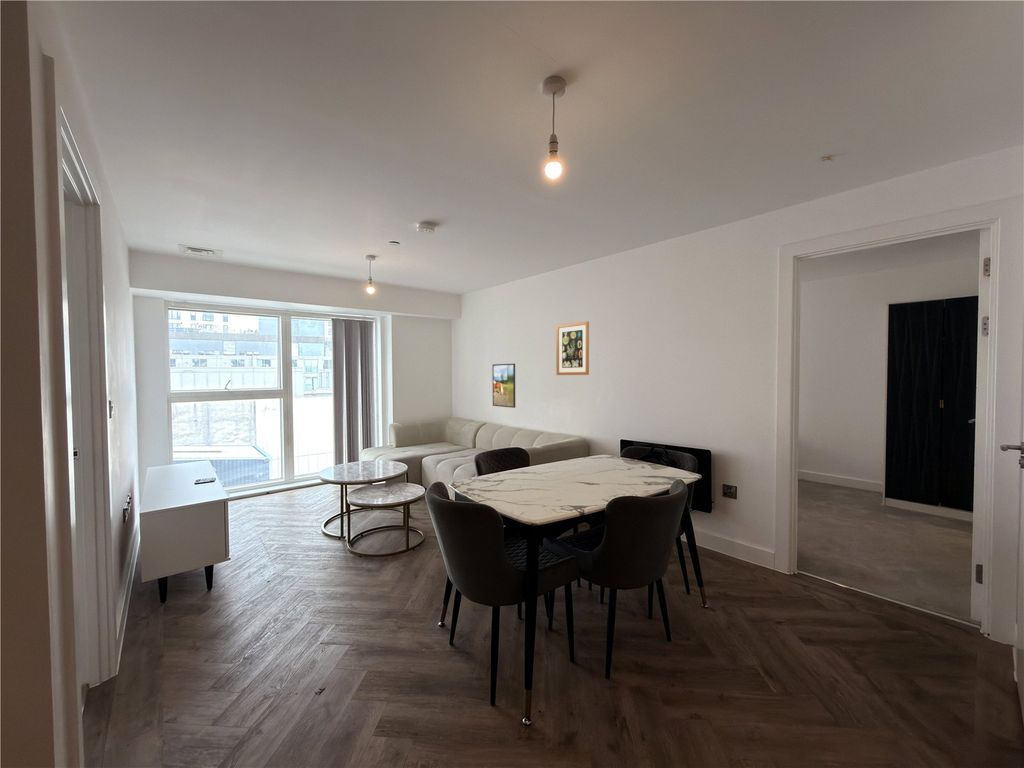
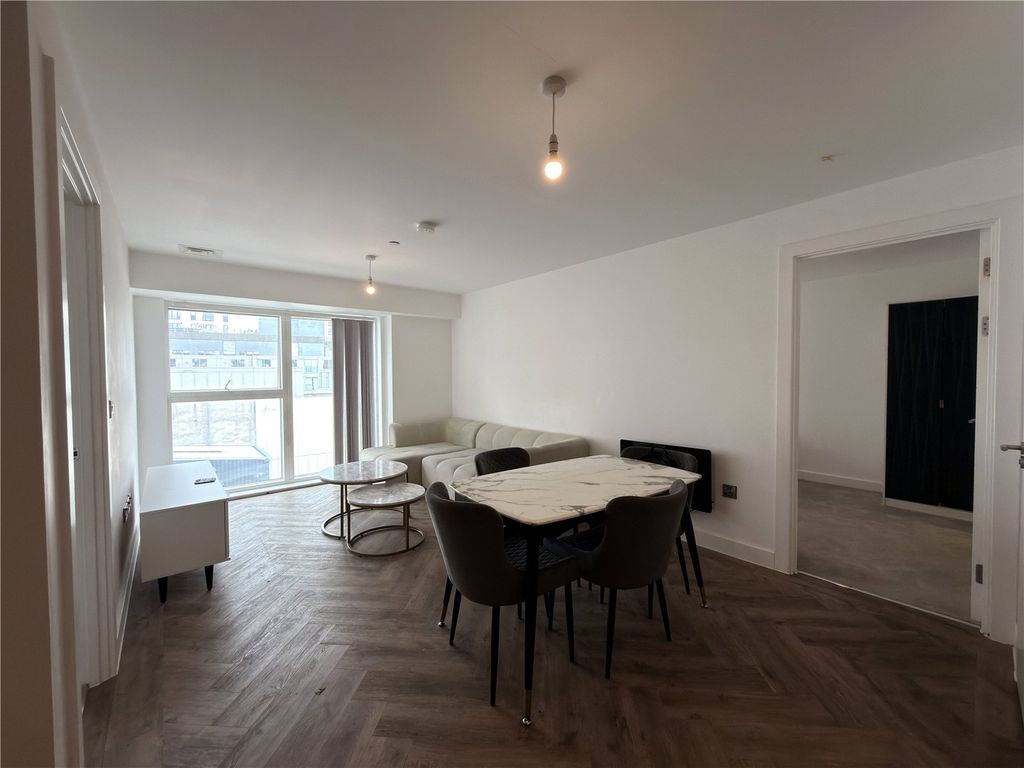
- wall art [555,320,590,376]
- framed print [492,363,516,409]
